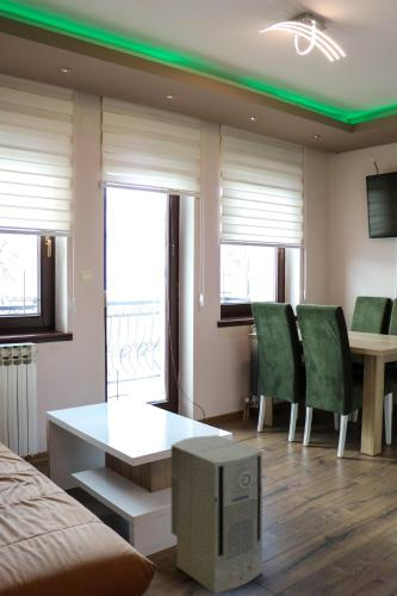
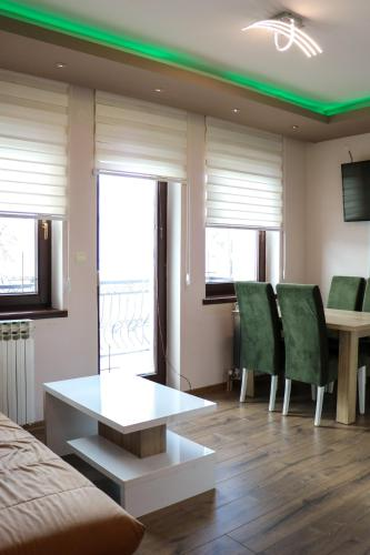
- air purifier [170,434,263,595]
